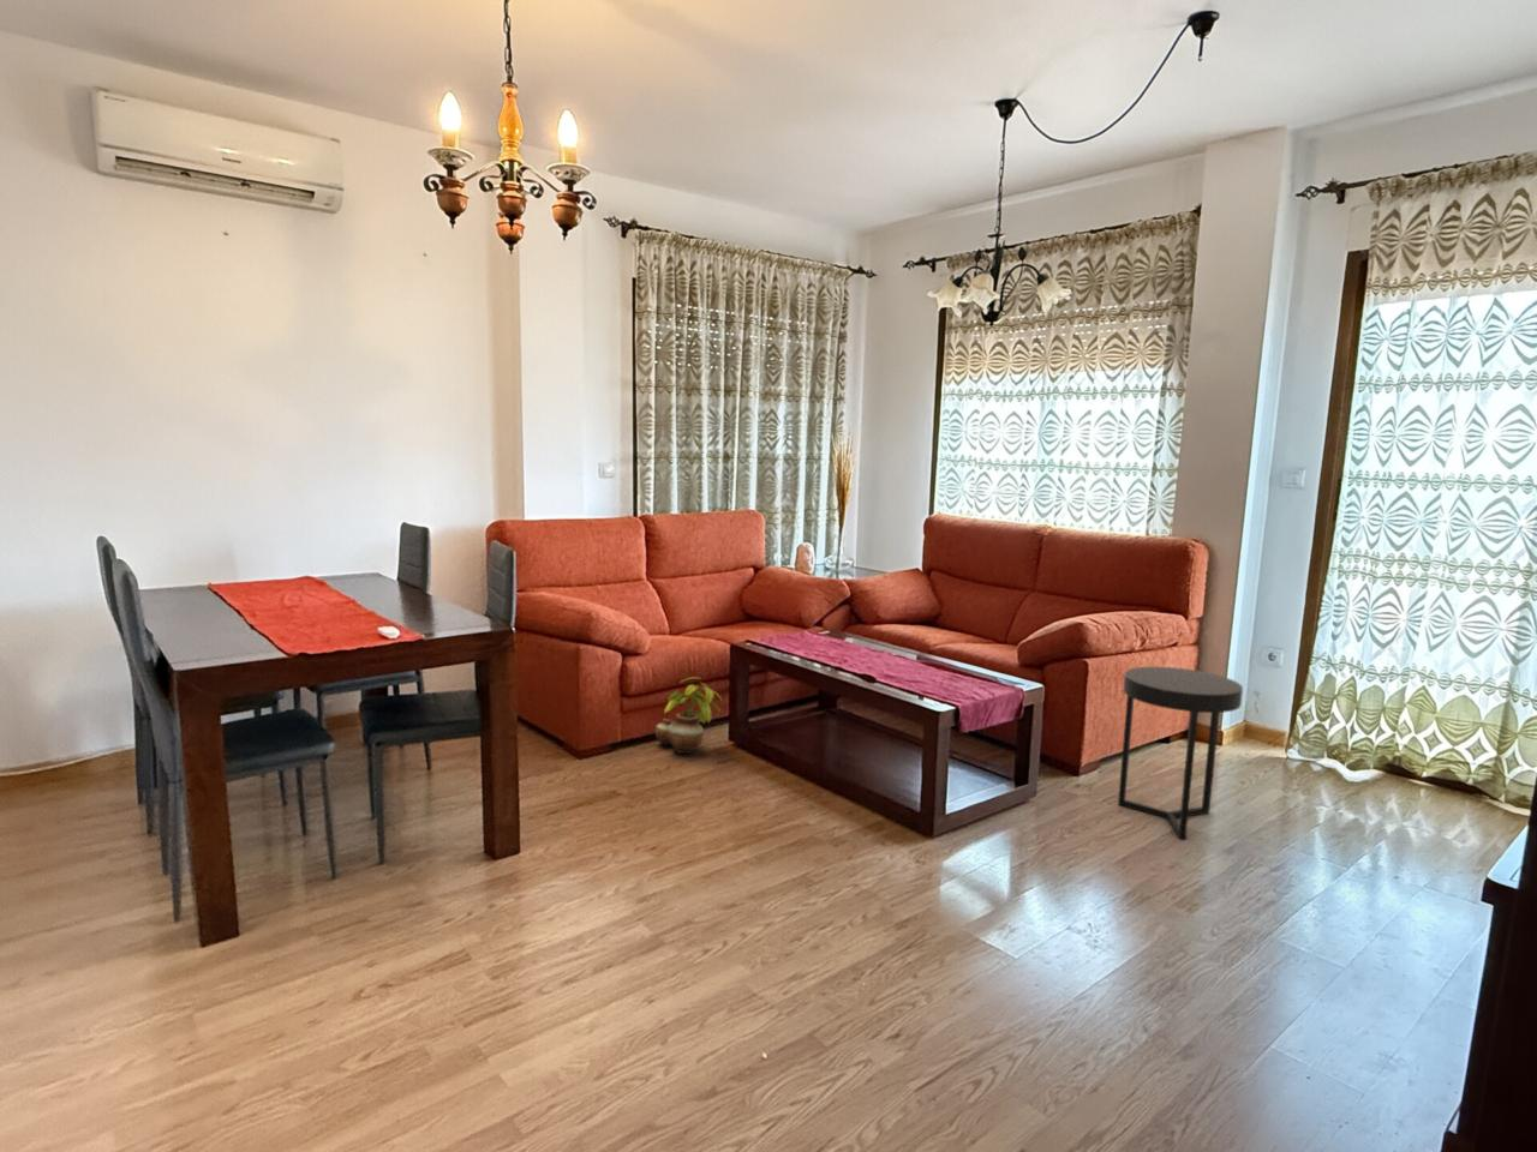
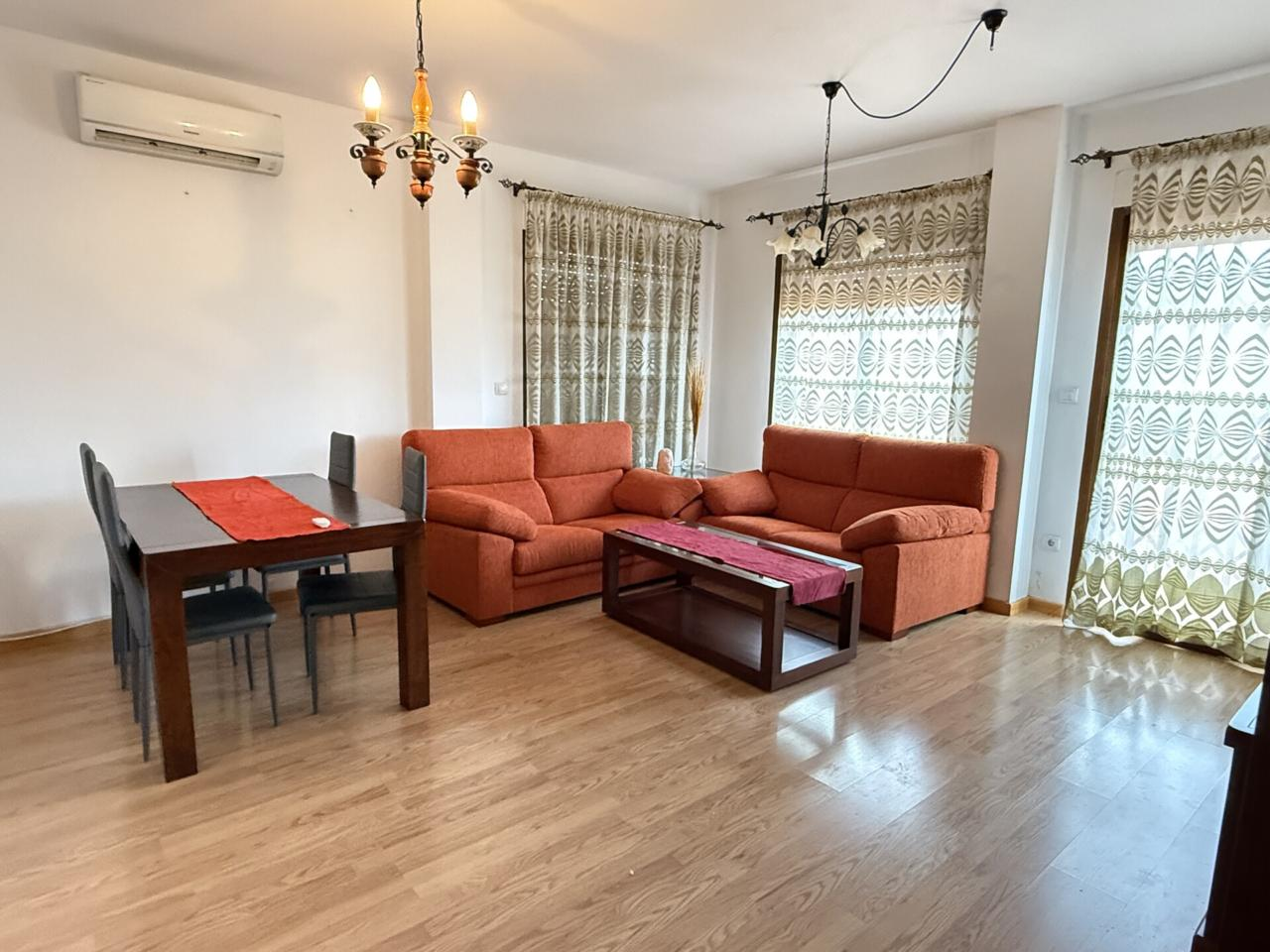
- potted plant [655,675,724,755]
- side table [1117,666,1244,840]
